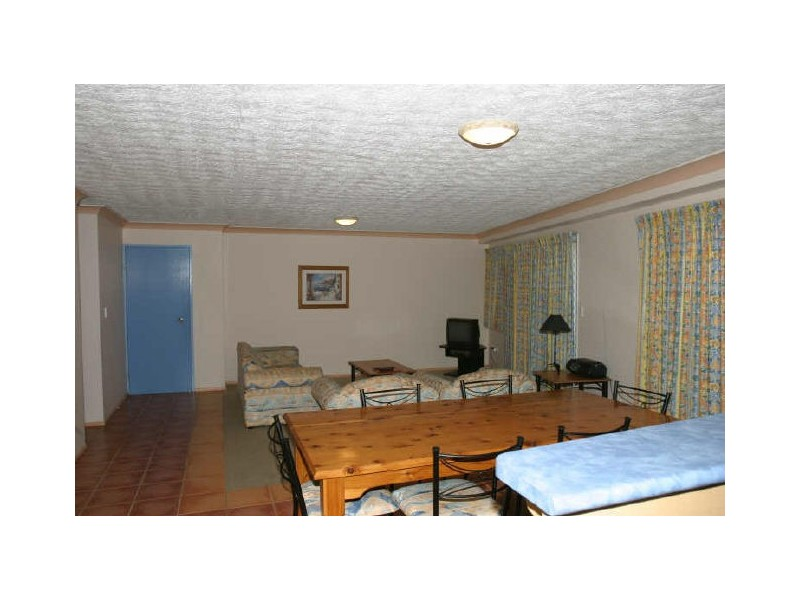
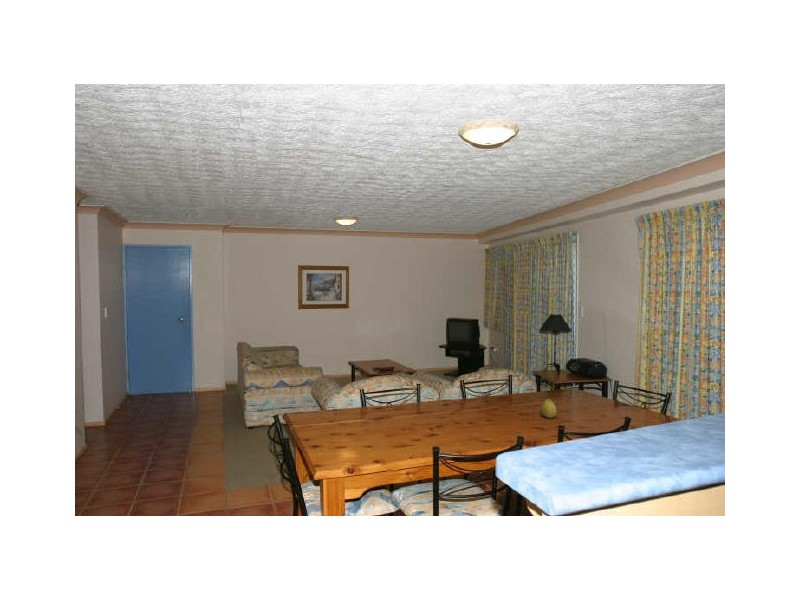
+ fruit [539,395,557,419]
